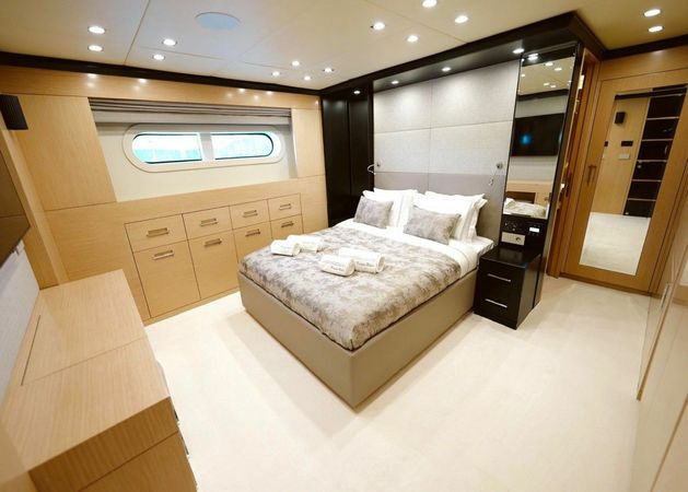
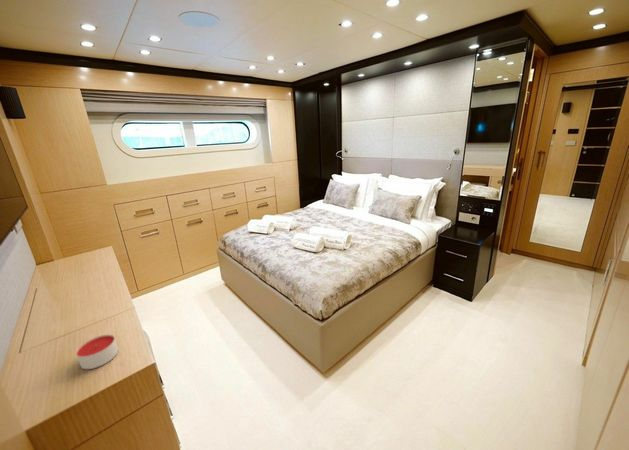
+ candle [75,334,119,370]
